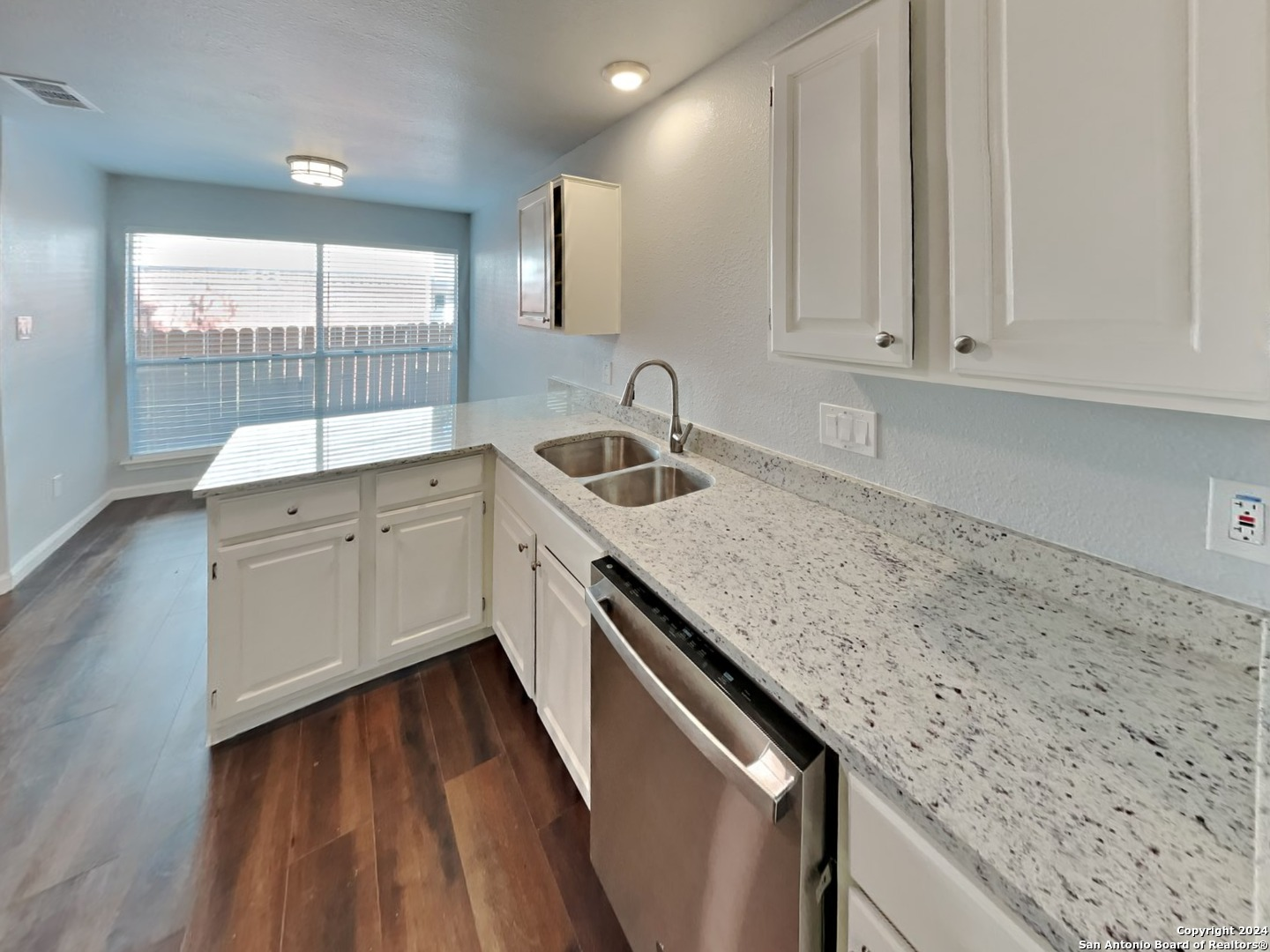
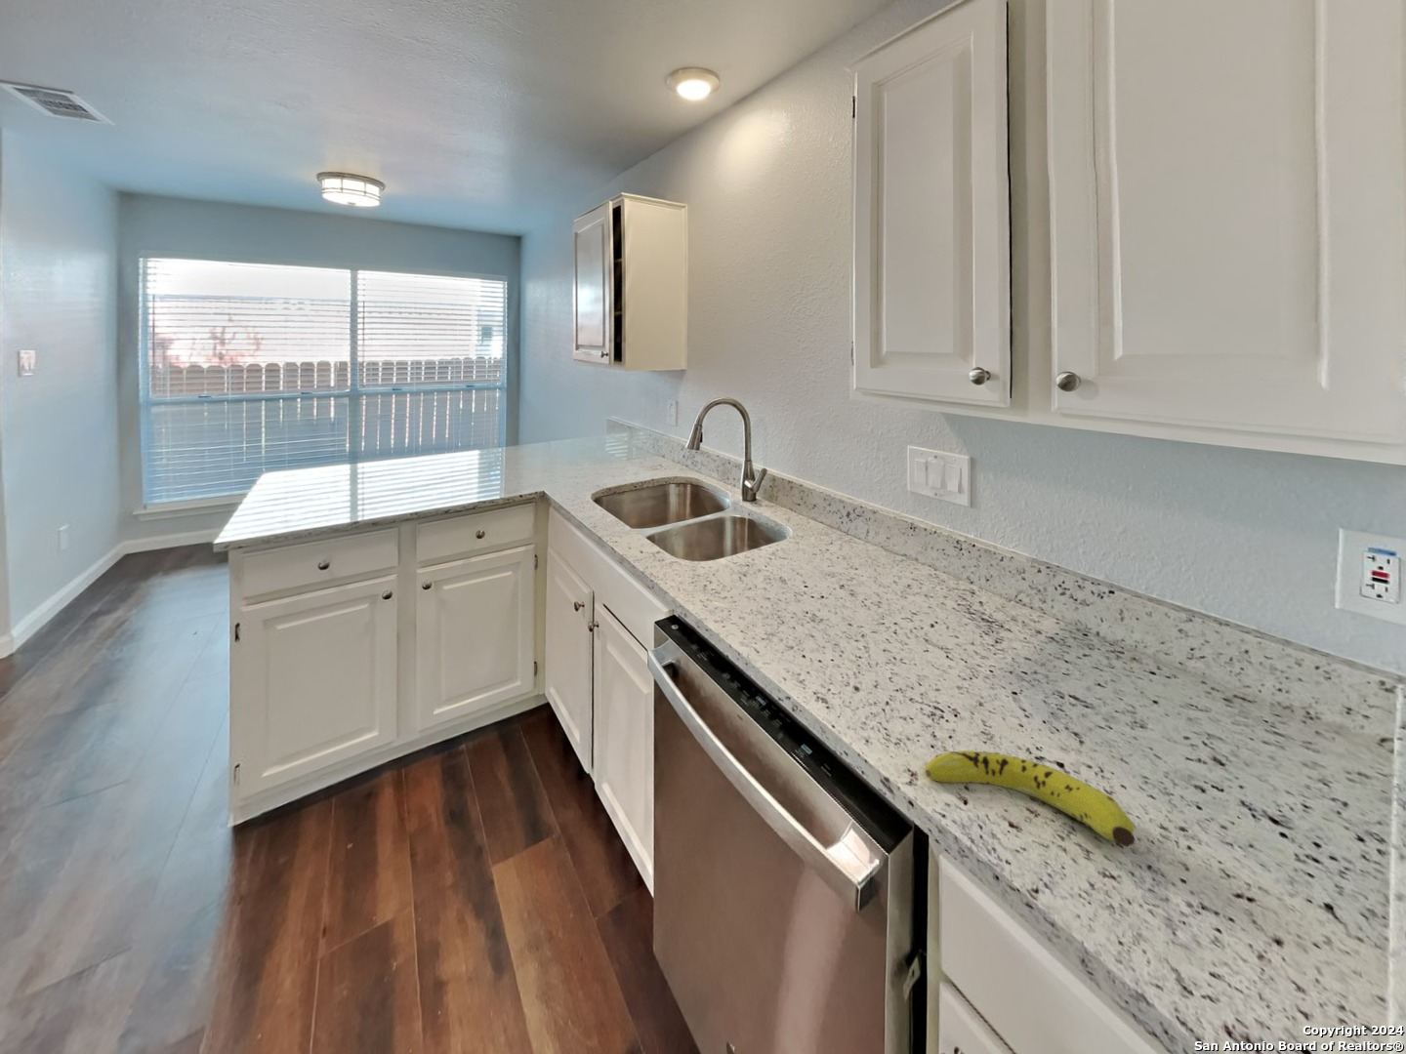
+ fruit [923,750,1136,847]
